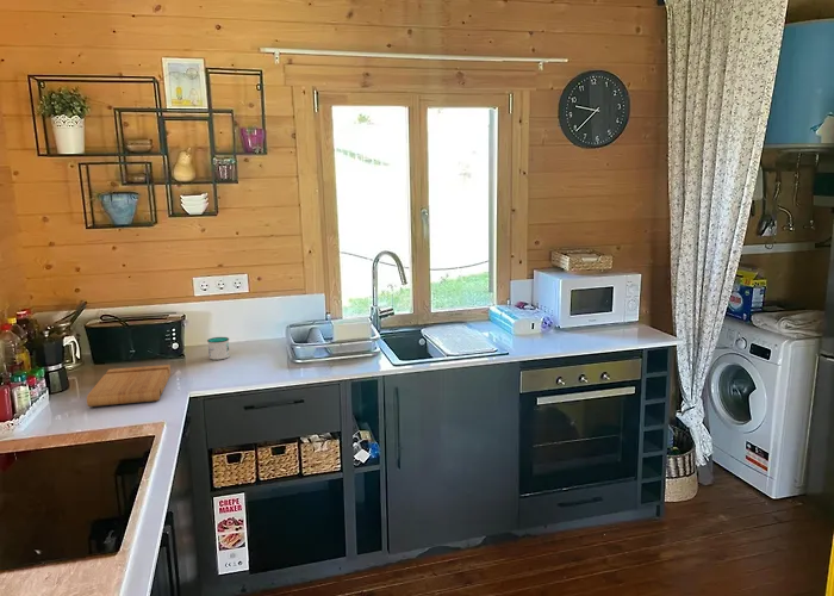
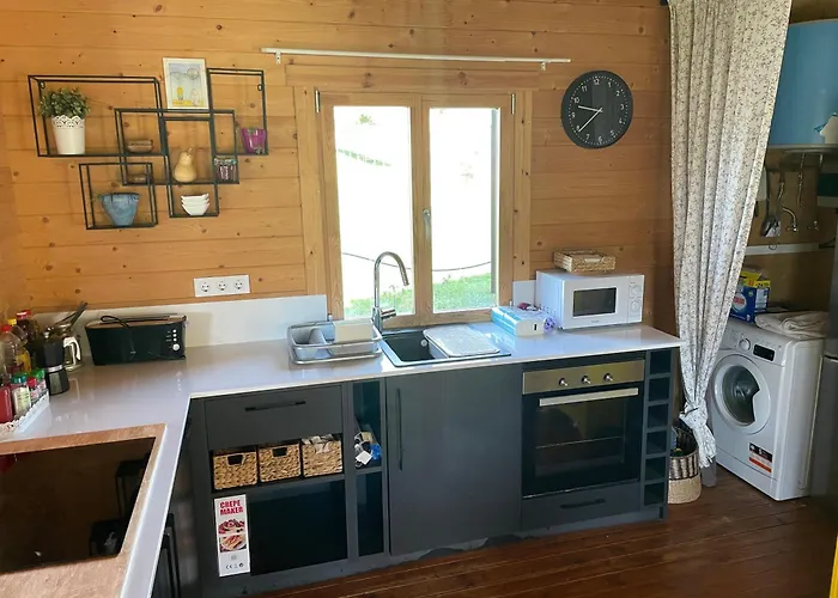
- cutting board [86,364,172,408]
- mug [206,336,230,361]
